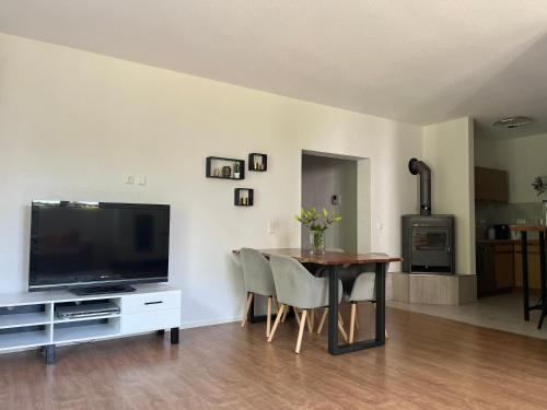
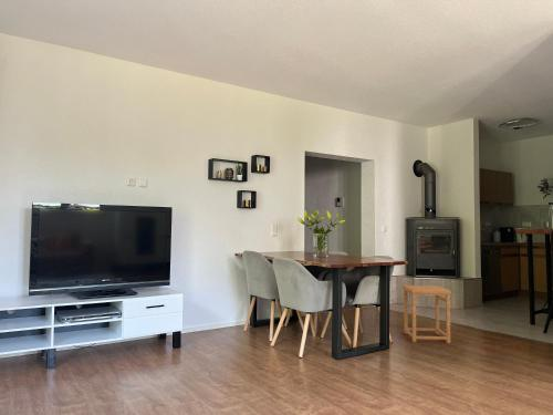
+ side table [403,284,451,344]
